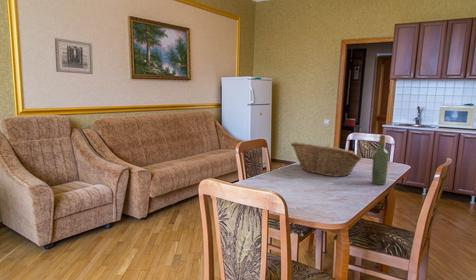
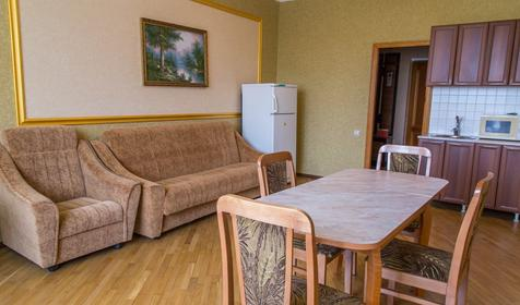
- fruit basket [290,141,363,178]
- wine bottle [371,134,390,186]
- wall art [54,37,94,75]
